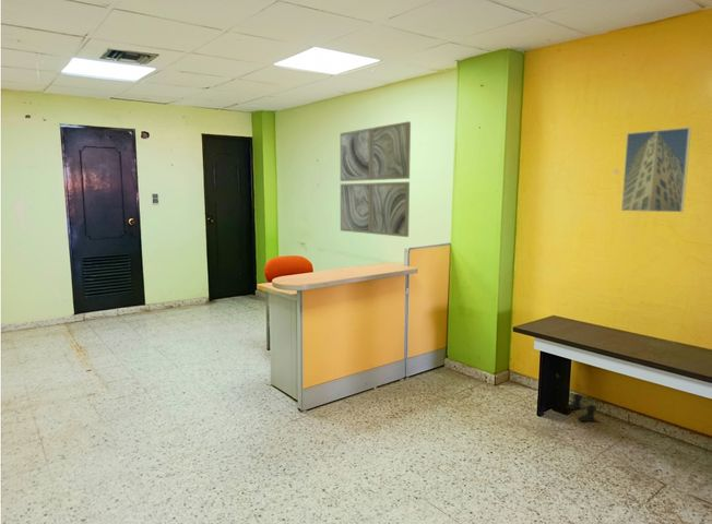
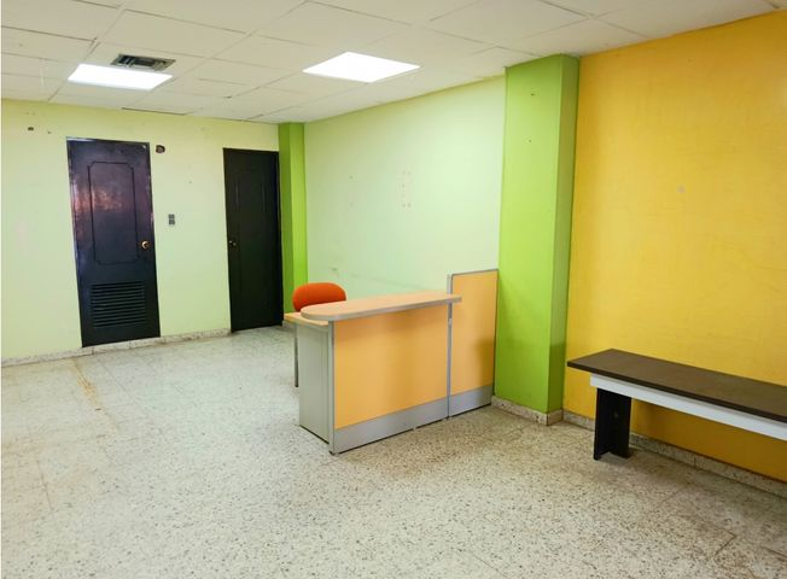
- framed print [620,127,692,213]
- wall art [340,120,412,238]
- boots [567,393,598,422]
